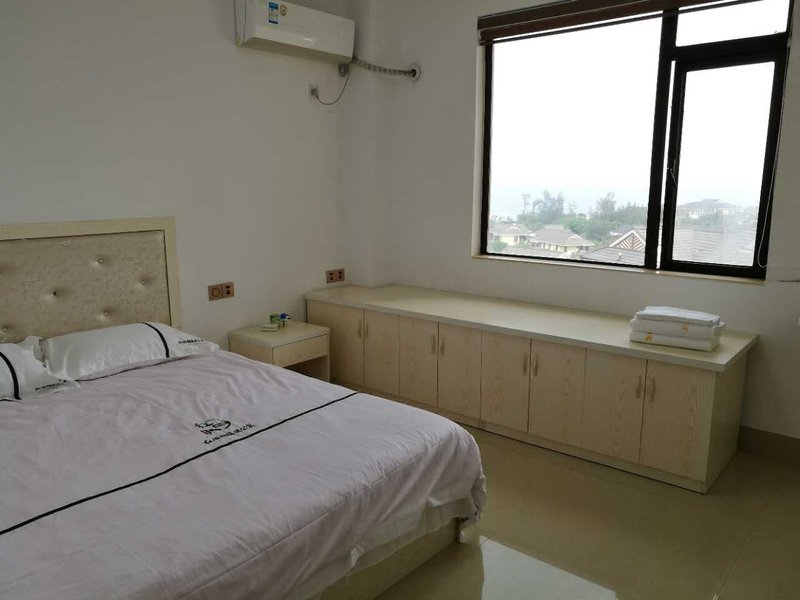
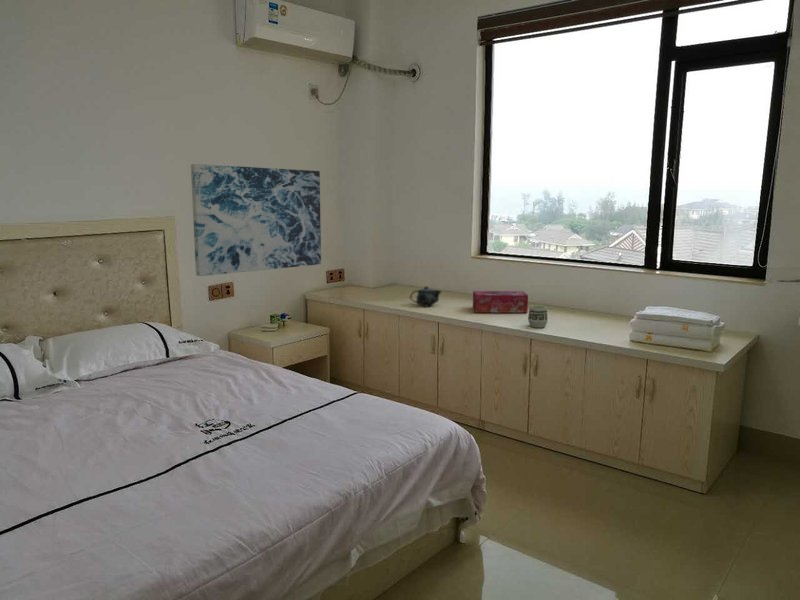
+ wall art [190,163,322,277]
+ tissue box [472,290,529,314]
+ chinaware [409,285,443,307]
+ cup [527,305,549,329]
